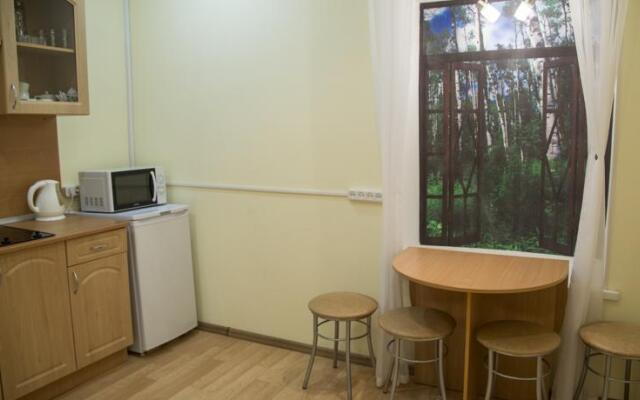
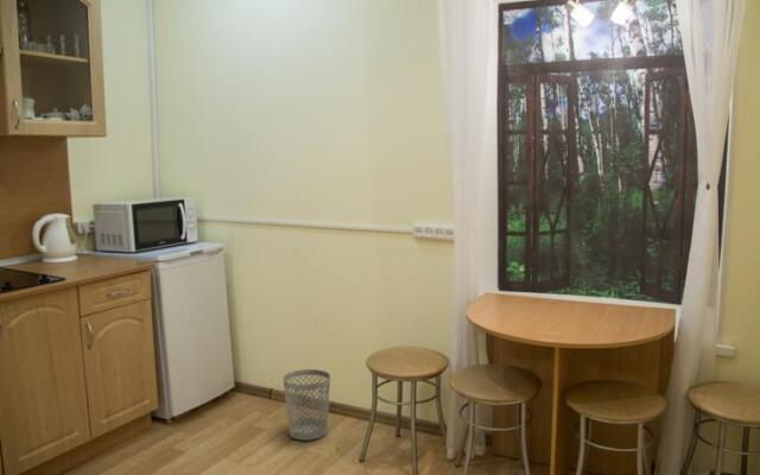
+ wastebasket [283,368,331,442]
